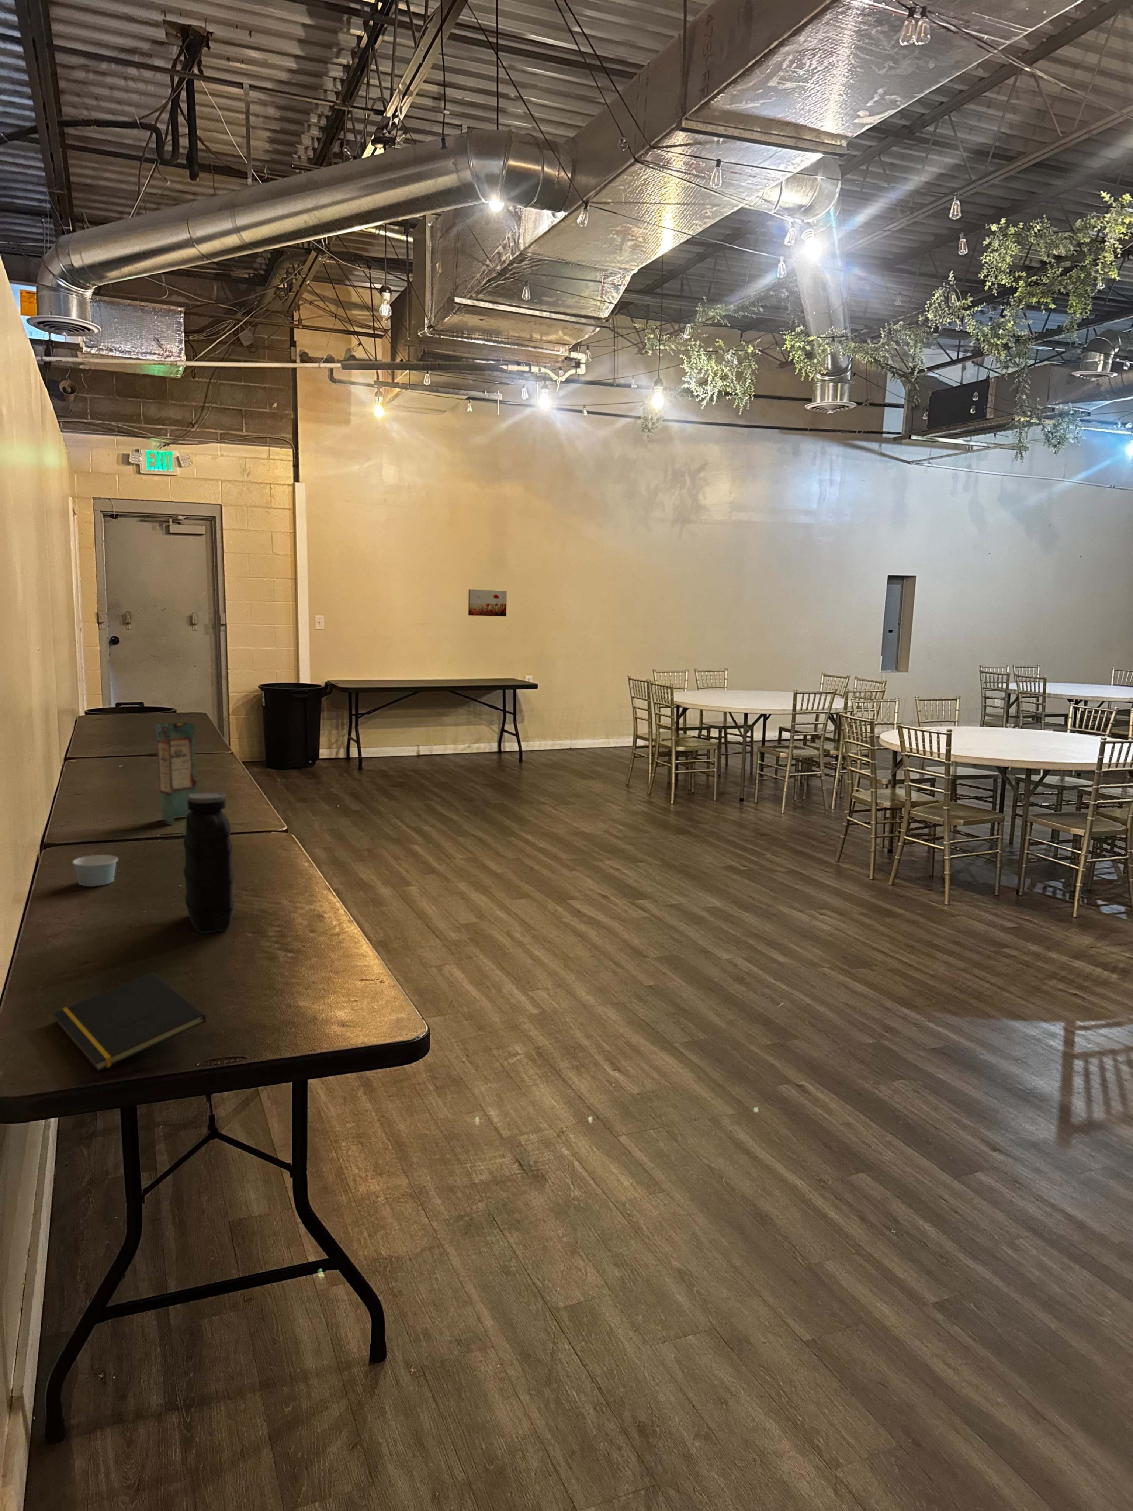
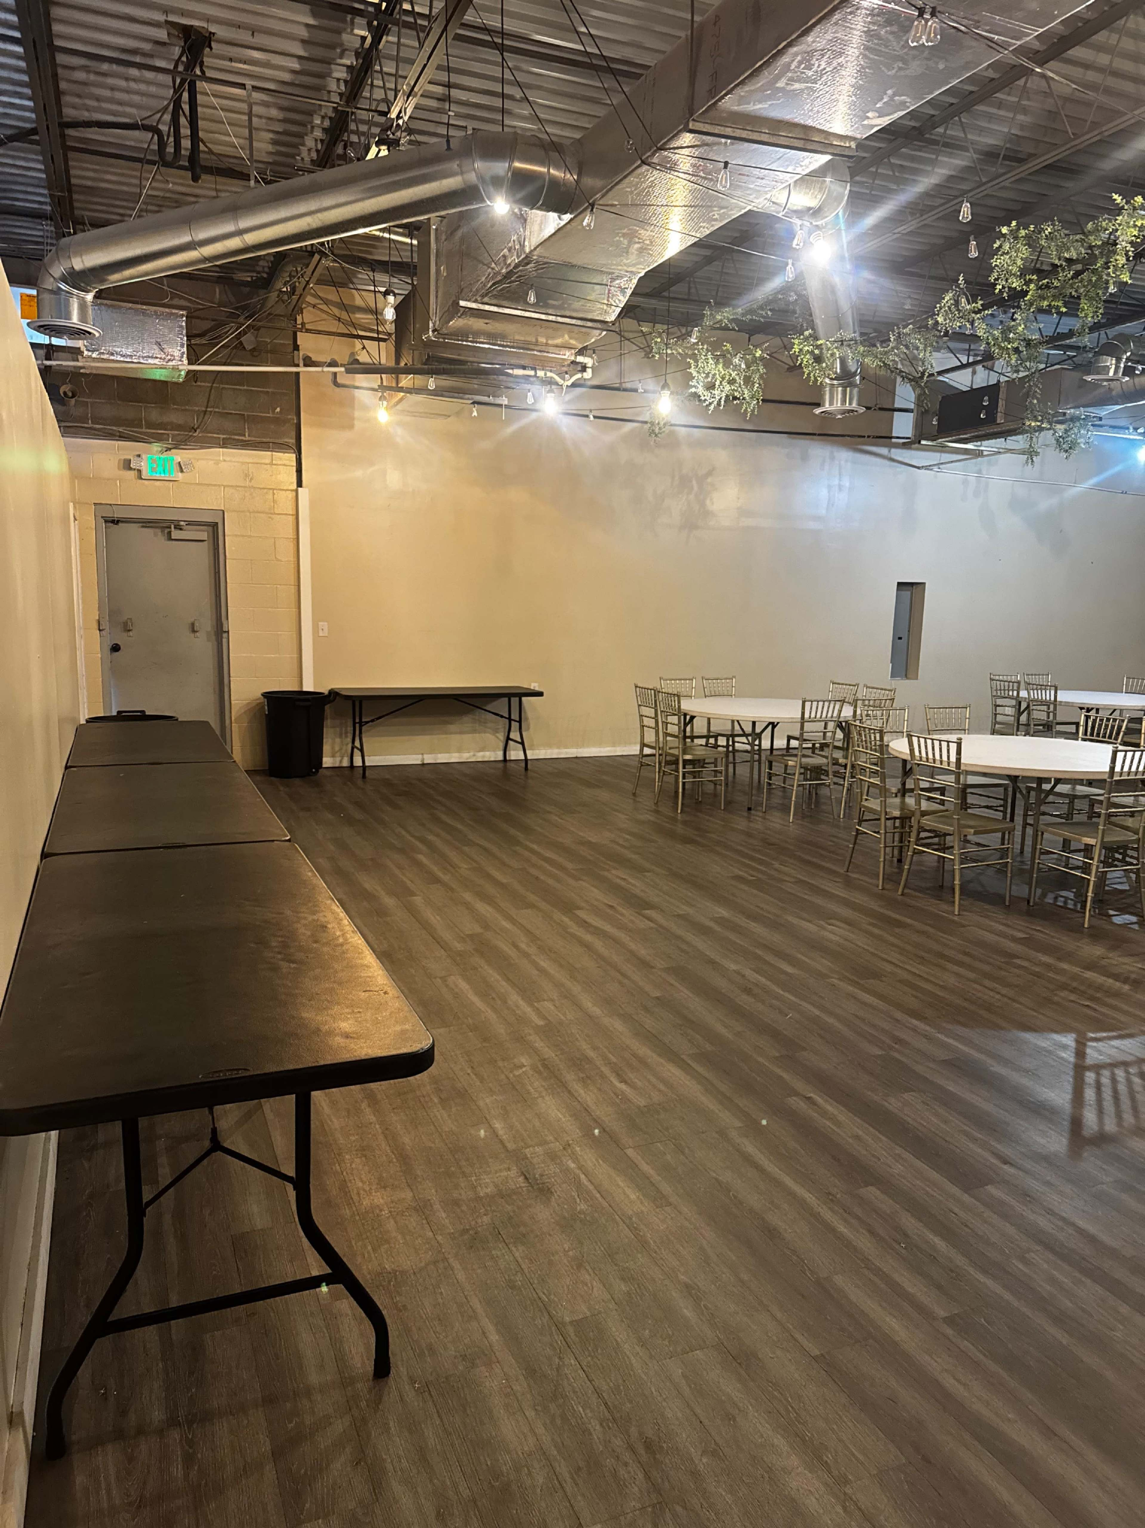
- wall art [468,589,507,616]
- notepad [52,972,206,1072]
- paper cup [71,854,118,886]
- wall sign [155,722,198,823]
- water jug [183,791,234,933]
